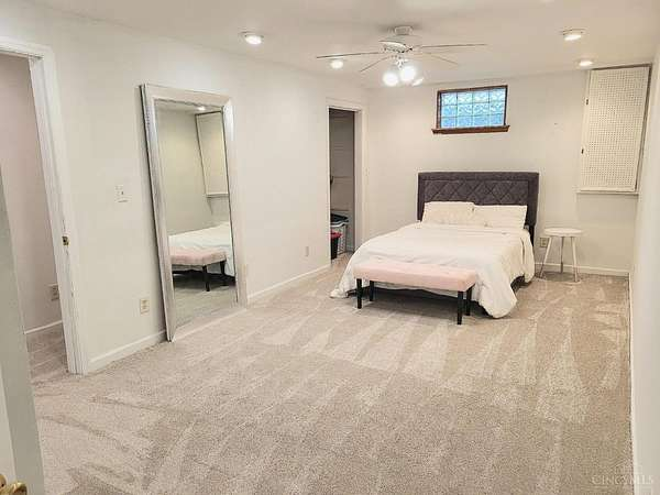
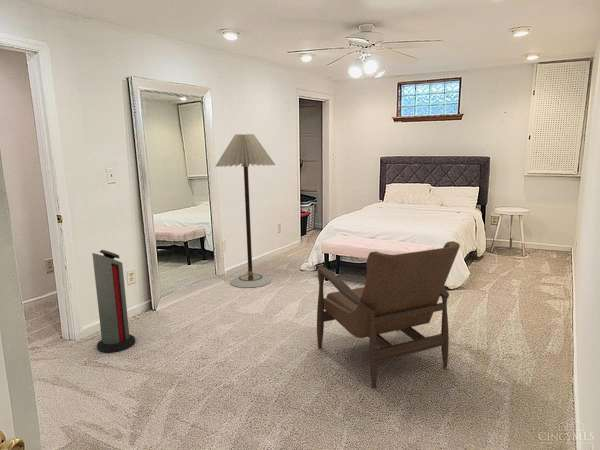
+ armchair [316,240,461,389]
+ air purifier [91,249,136,354]
+ floor lamp [215,133,276,288]
